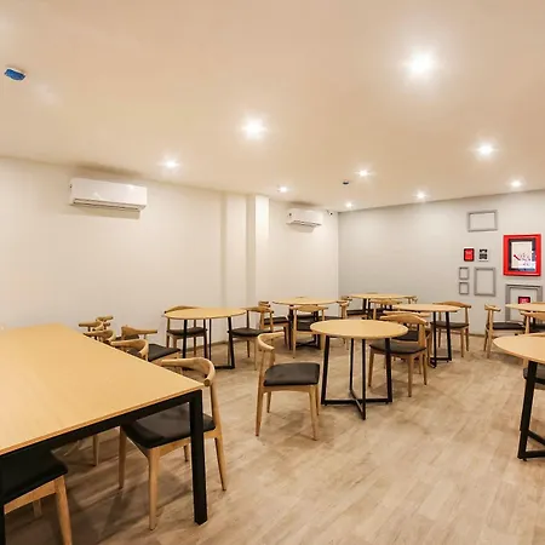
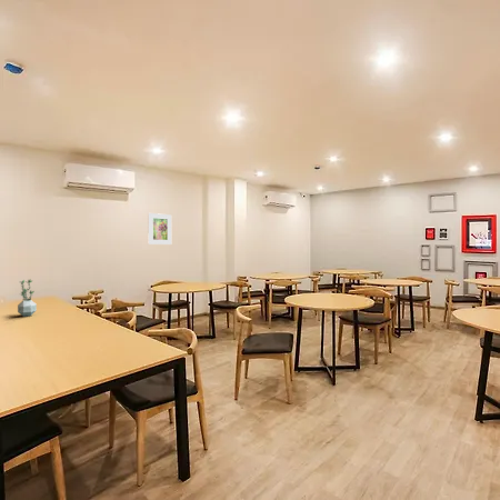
+ potted plant [17,278,38,318]
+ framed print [147,212,172,246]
